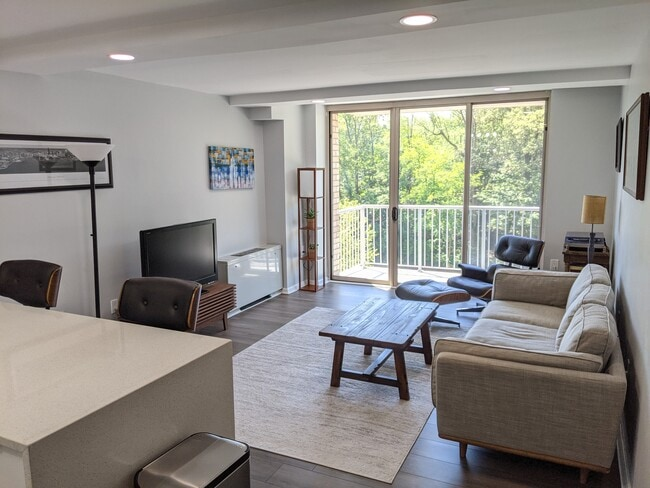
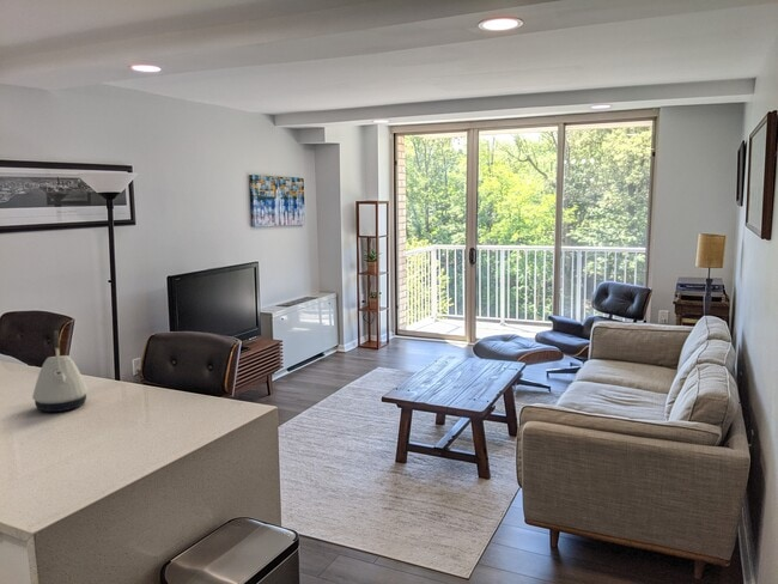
+ kettle [31,329,89,413]
